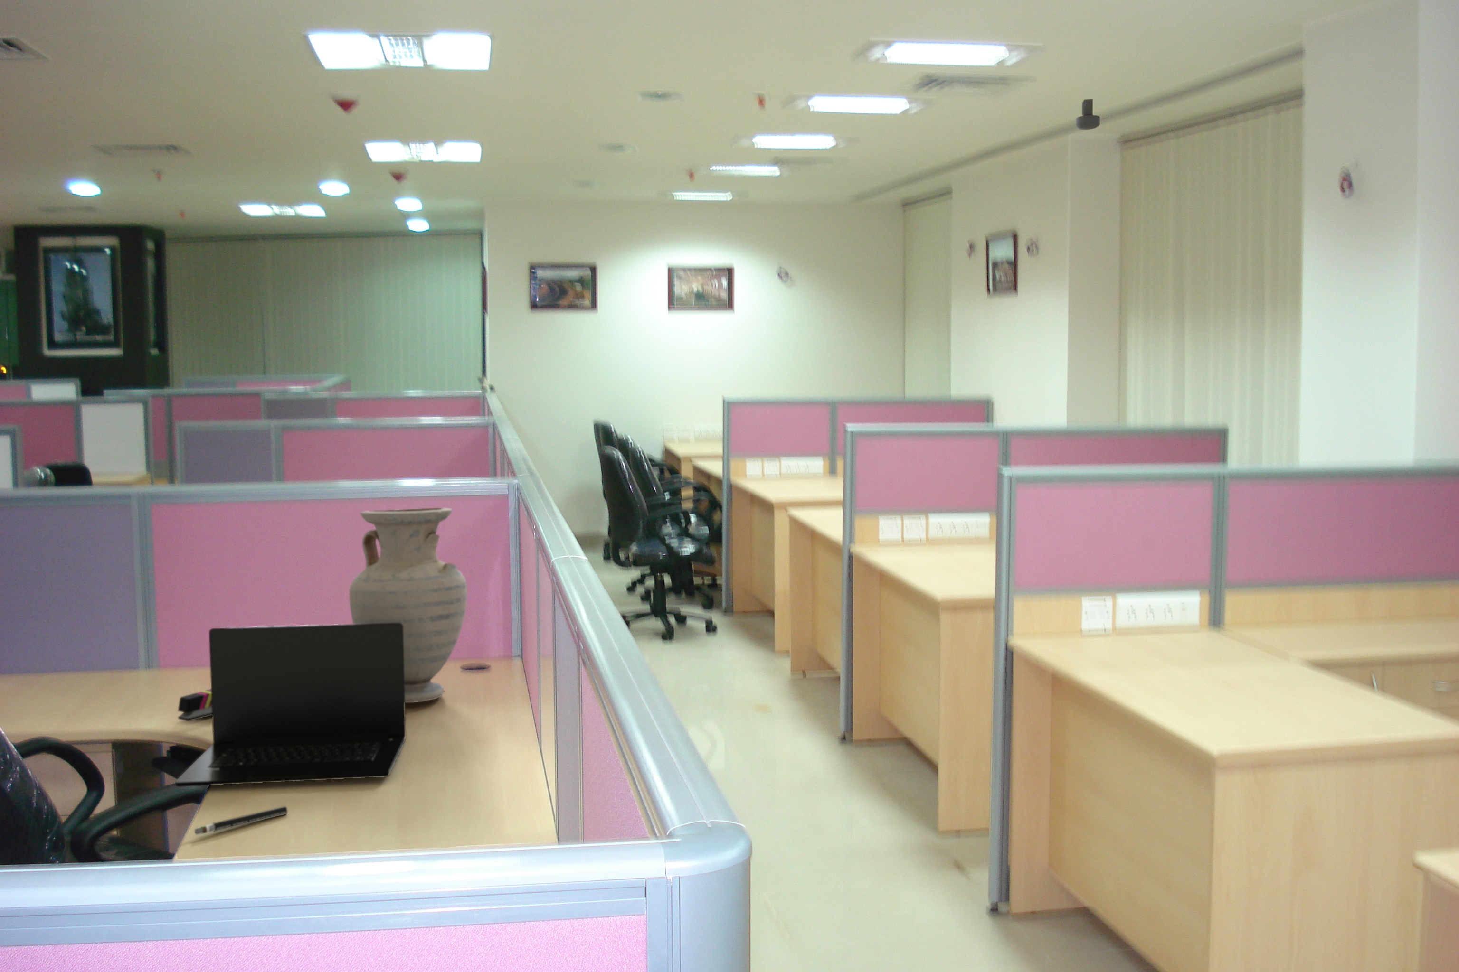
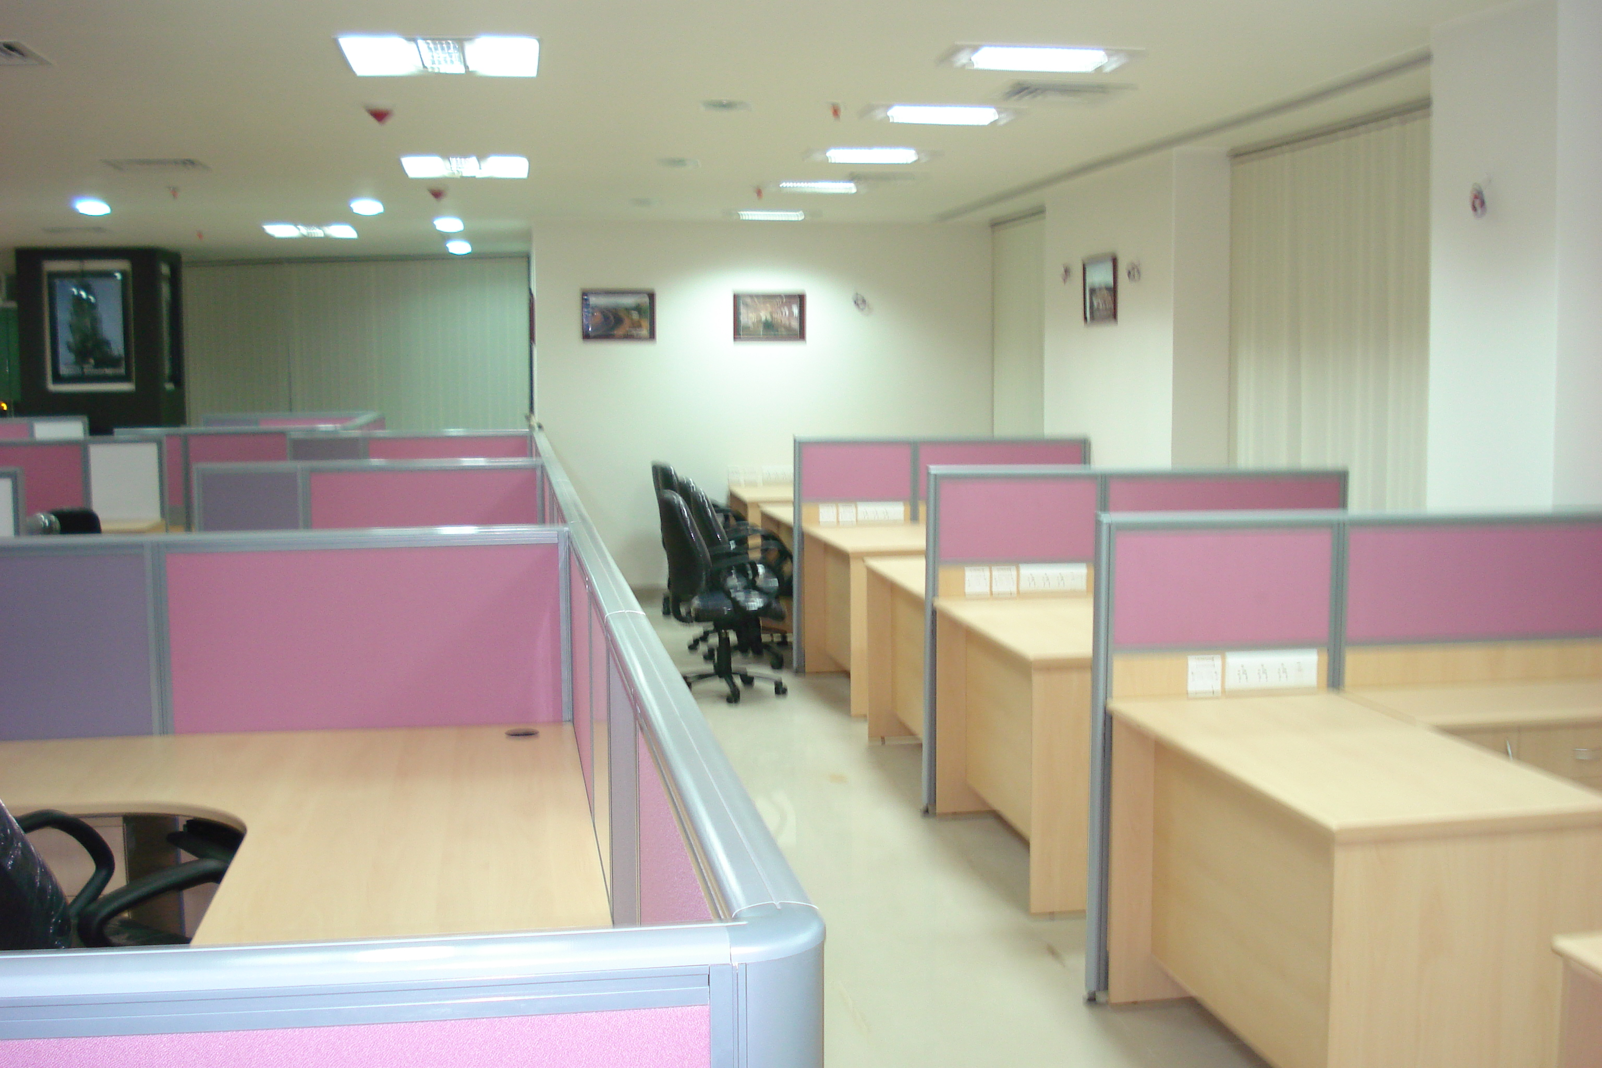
- vase [348,508,468,703]
- security camera [1076,99,1101,130]
- laptop [175,623,406,788]
- electrical cable [194,805,288,835]
- stapler [177,688,212,721]
